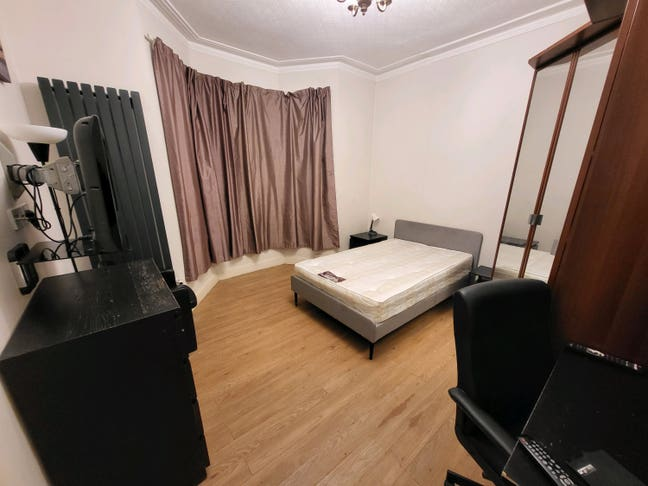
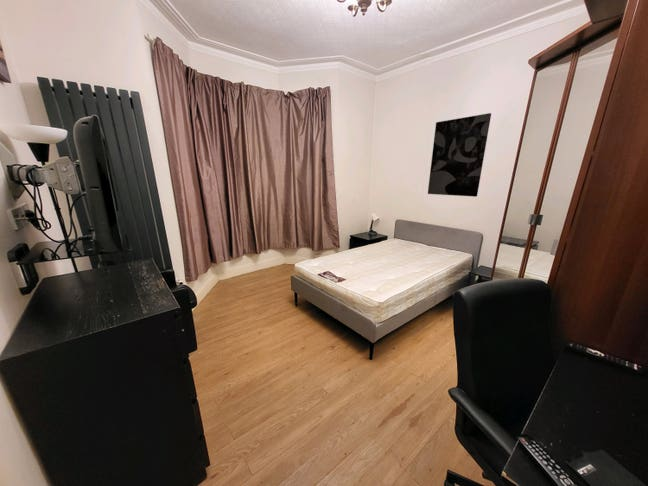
+ wall art [427,112,492,198]
